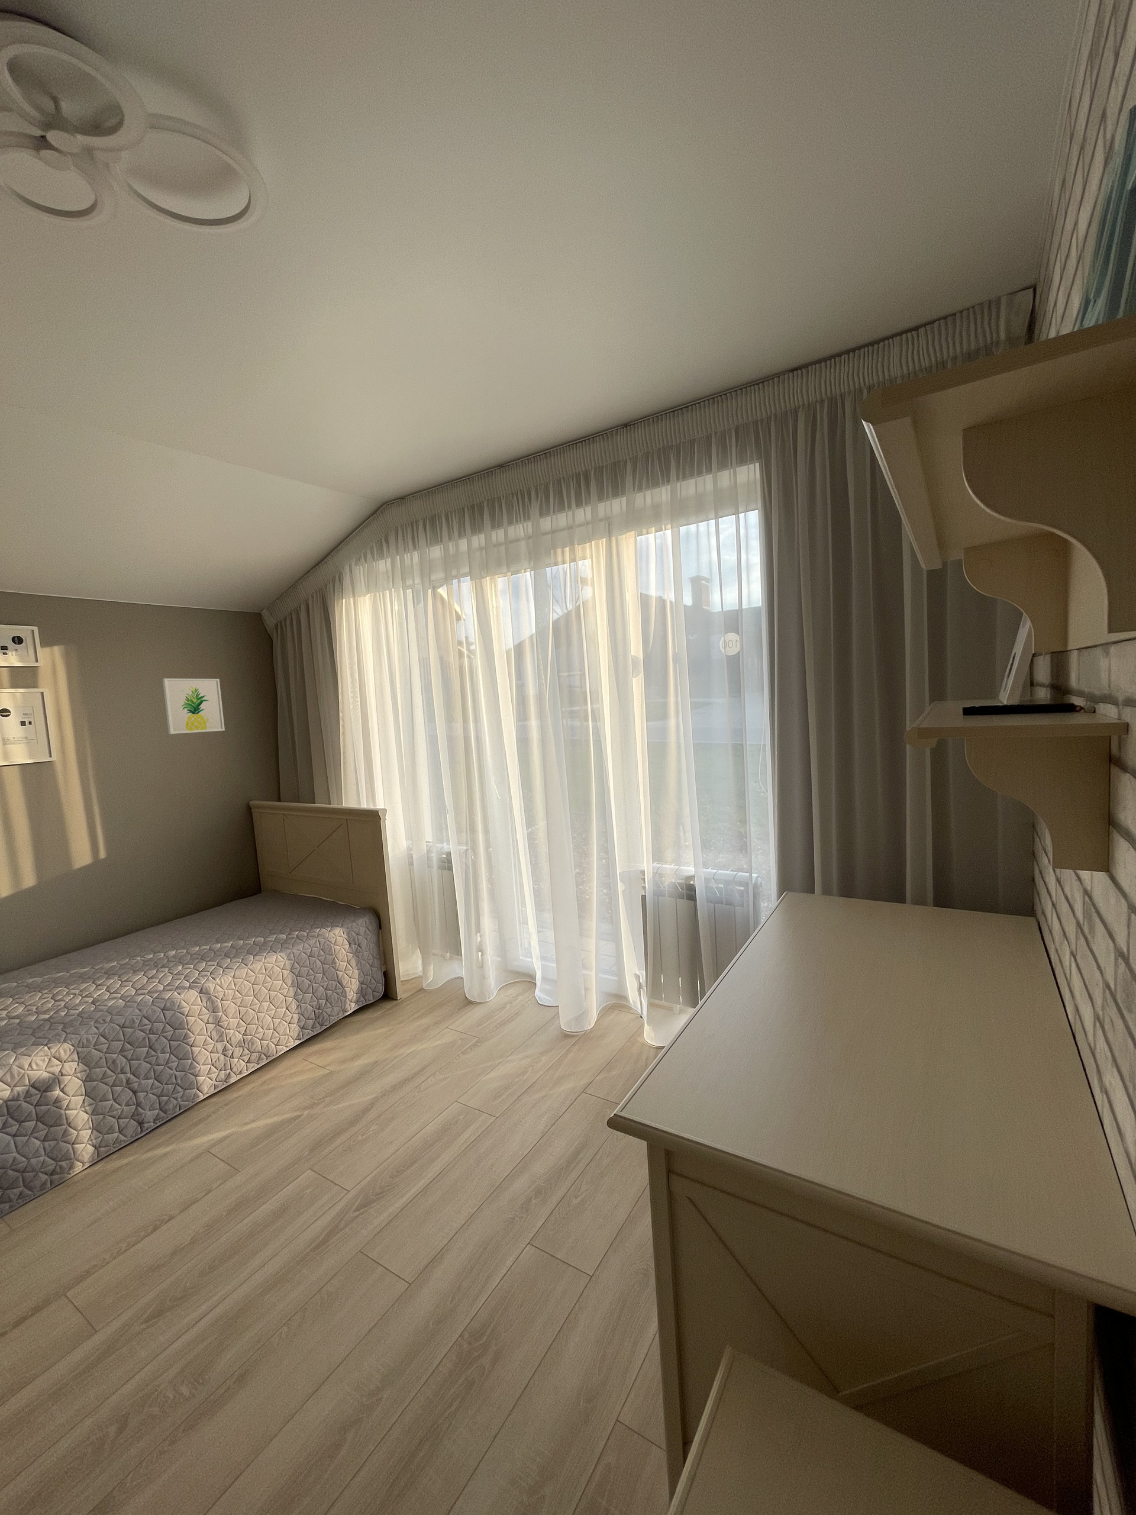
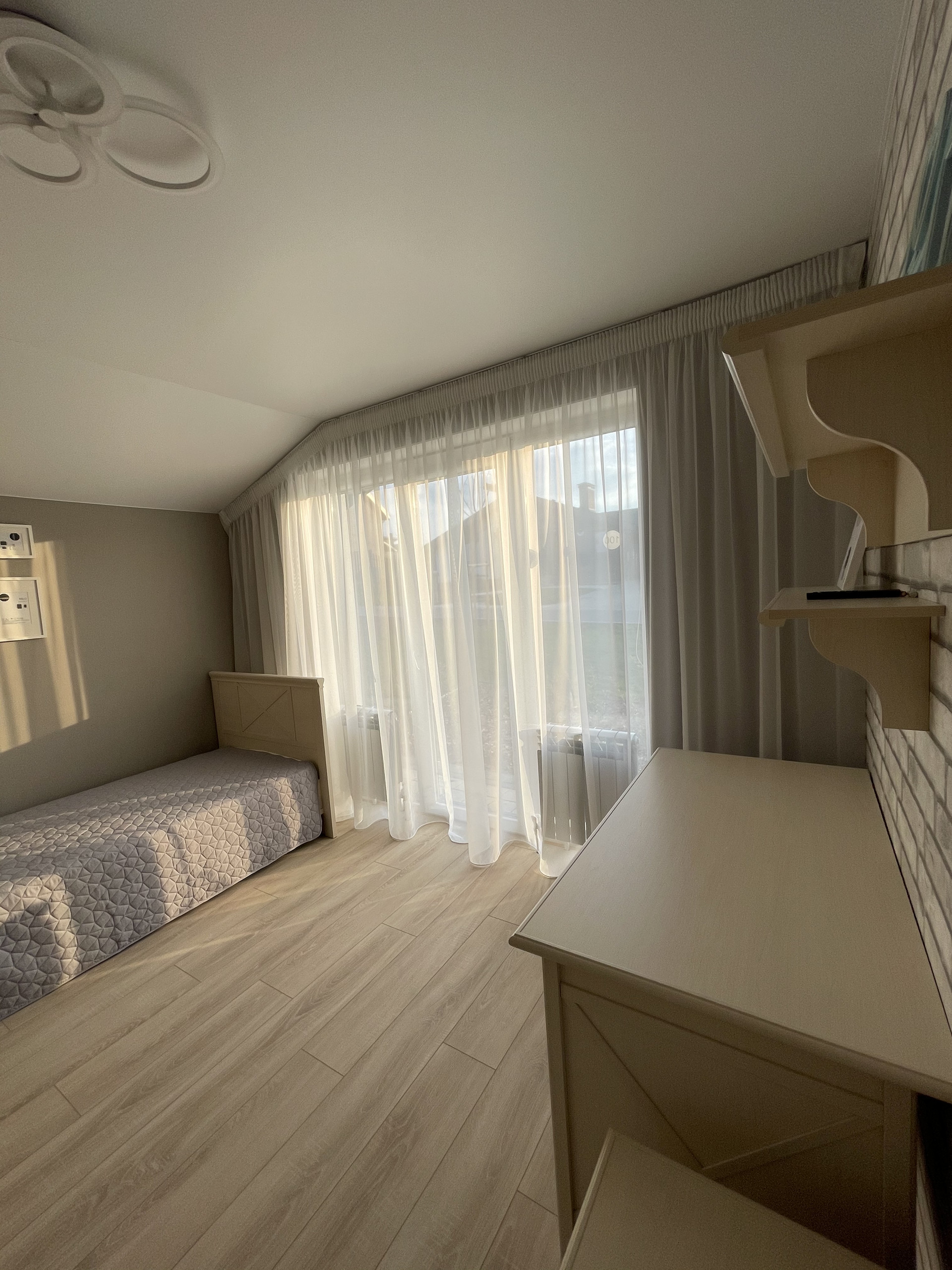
- wall art [162,679,224,735]
